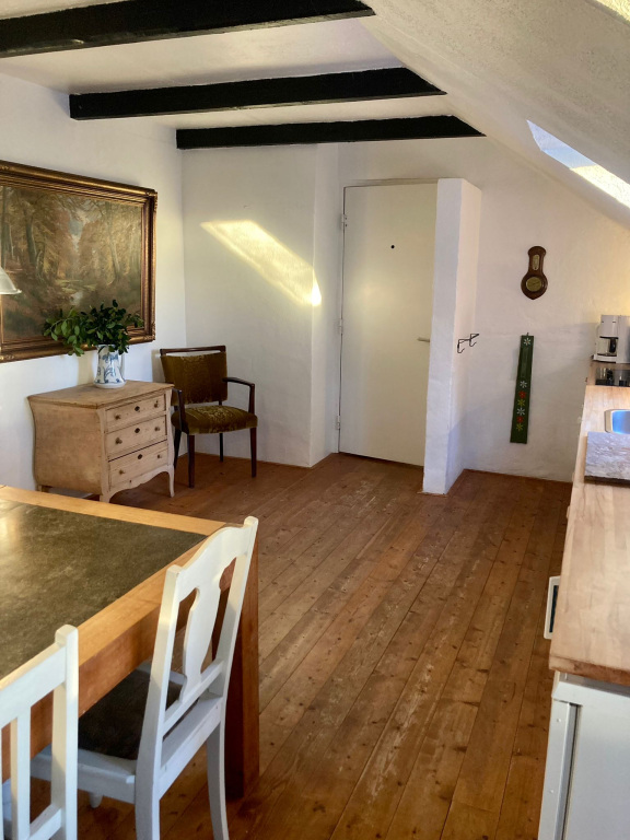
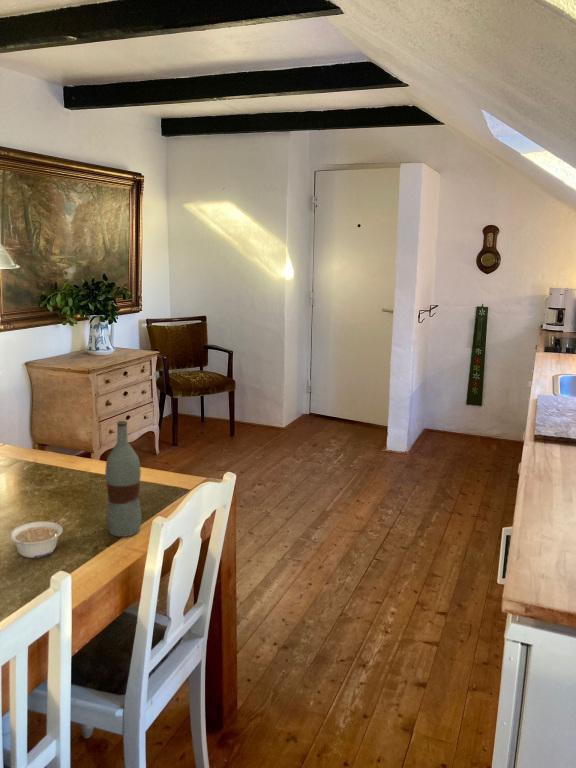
+ legume [9,520,64,559]
+ bottle [104,420,143,538]
